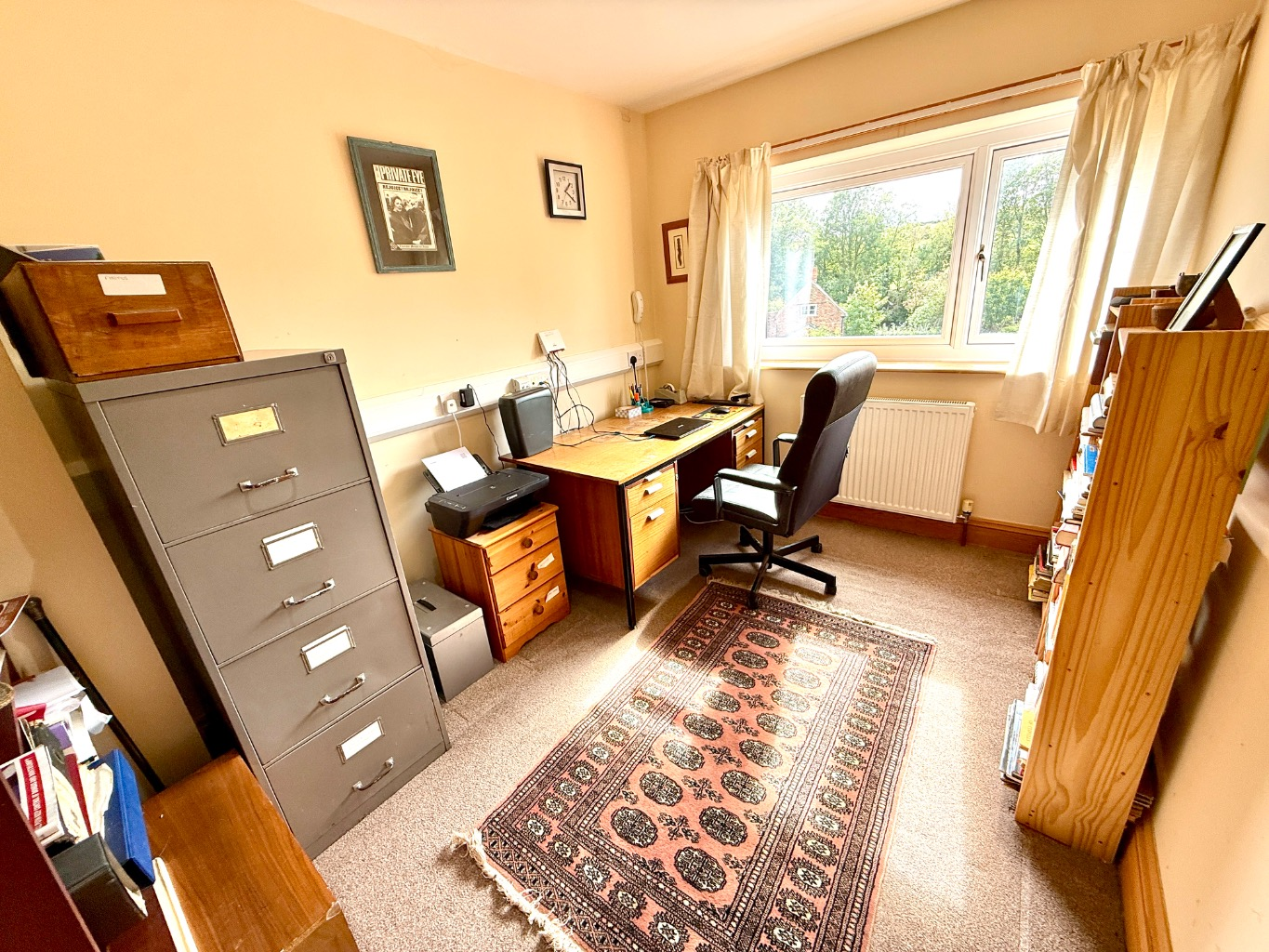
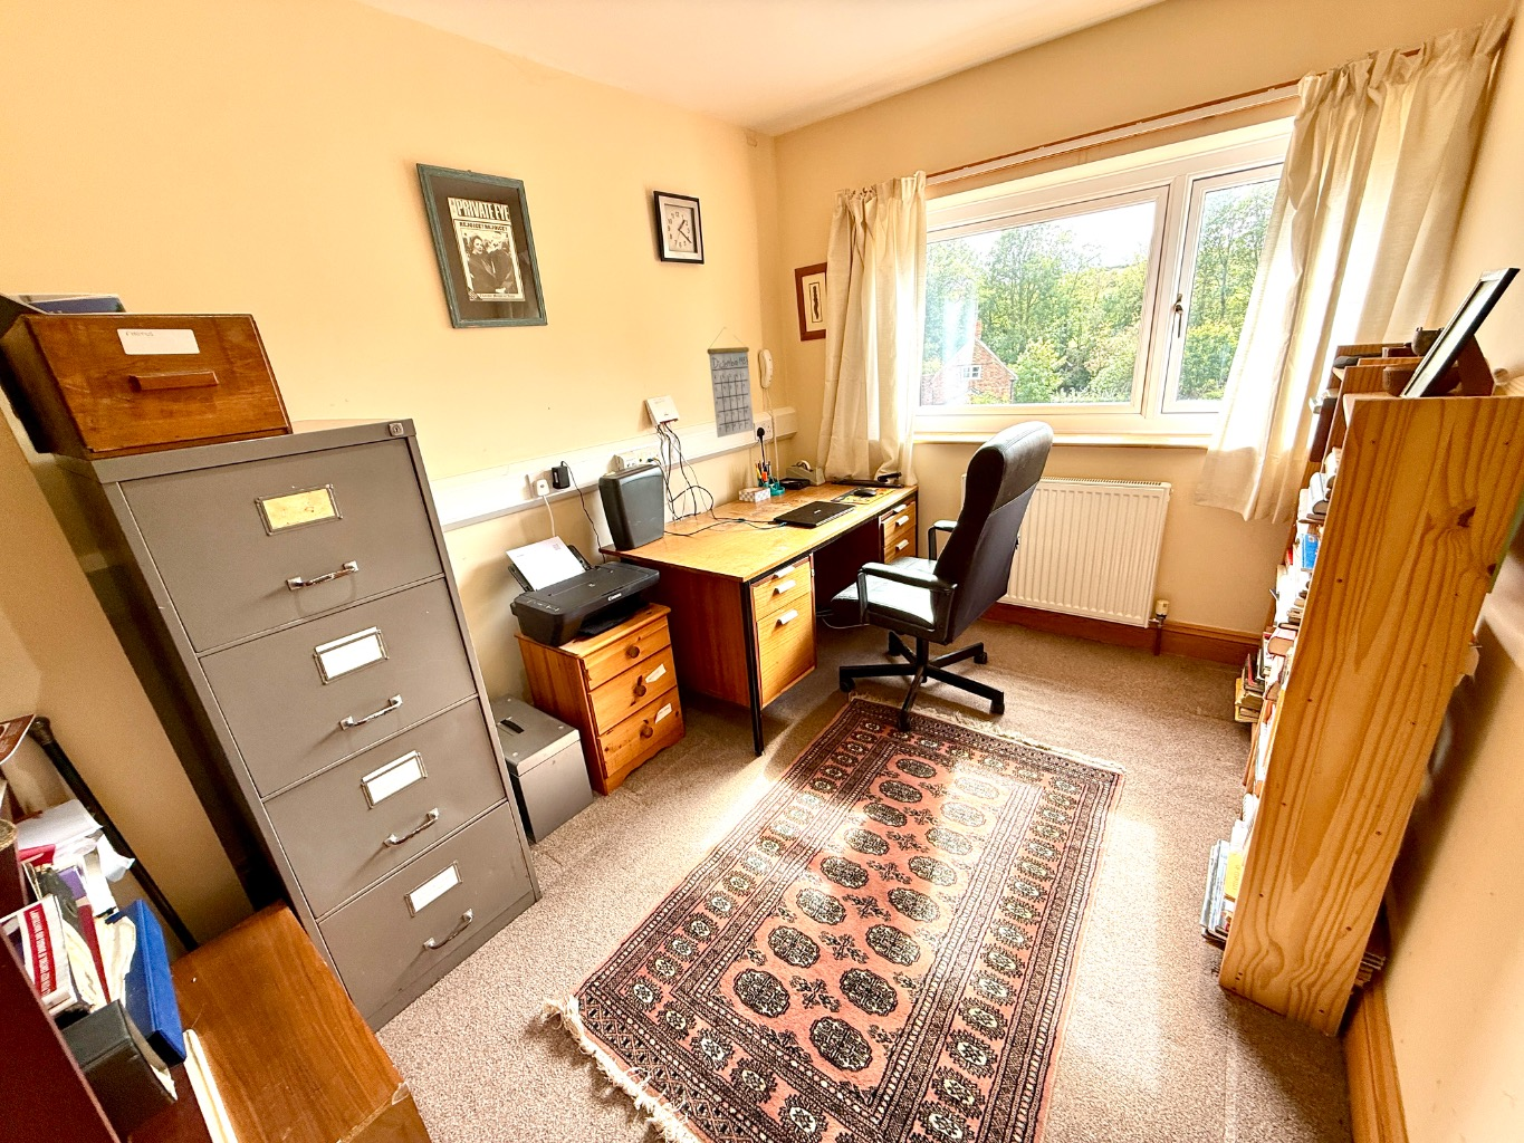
+ calendar [706,325,754,438]
